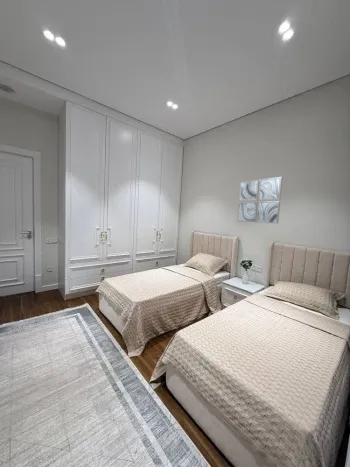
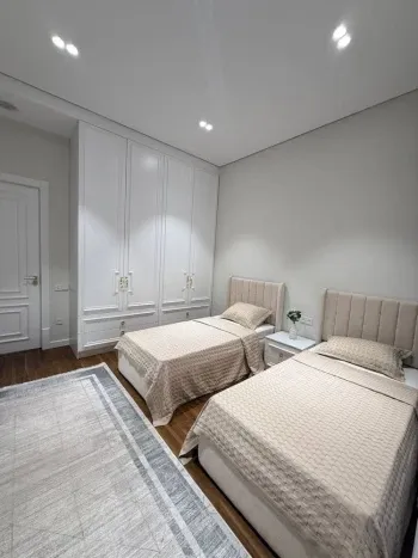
- wall art [236,176,283,225]
